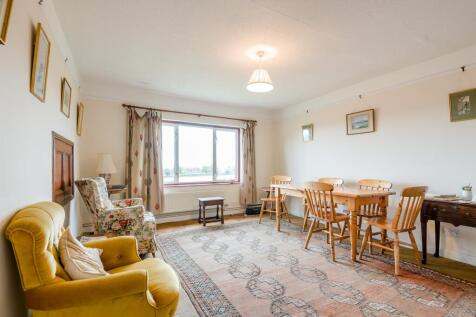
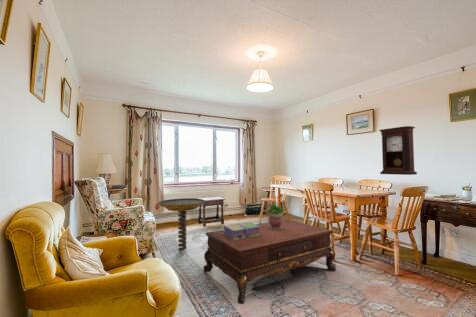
+ side table [157,197,206,252]
+ pendulum clock [378,125,418,176]
+ potted plant [264,201,287,229]
+ coffee table [203,218,337,305]
+ stack of books [223,221,262,240]
